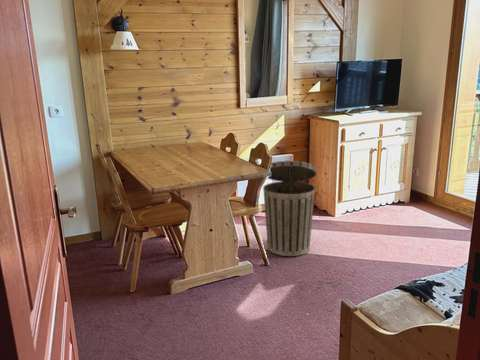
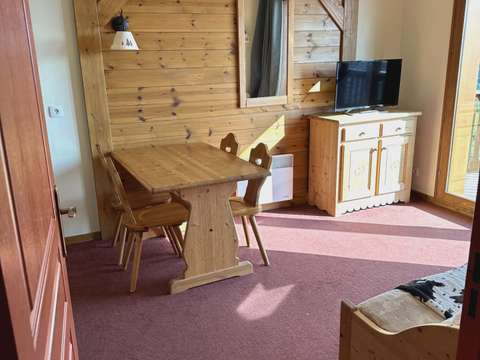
- trash can [262,160,317,257]
